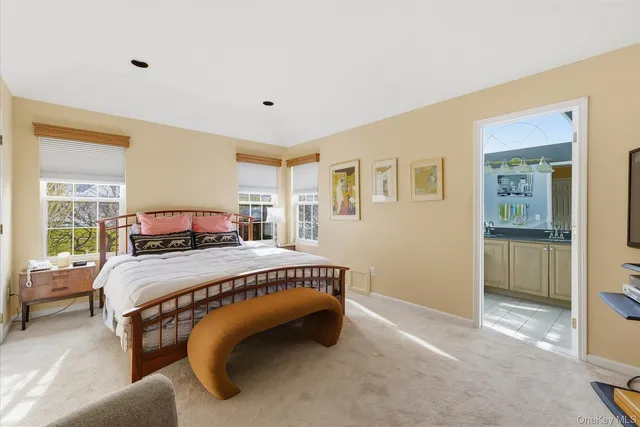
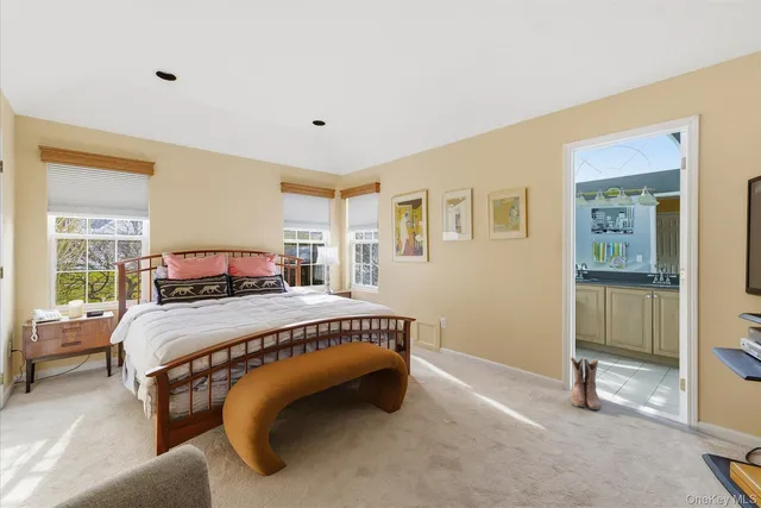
+ boots [570,356,602,410]
